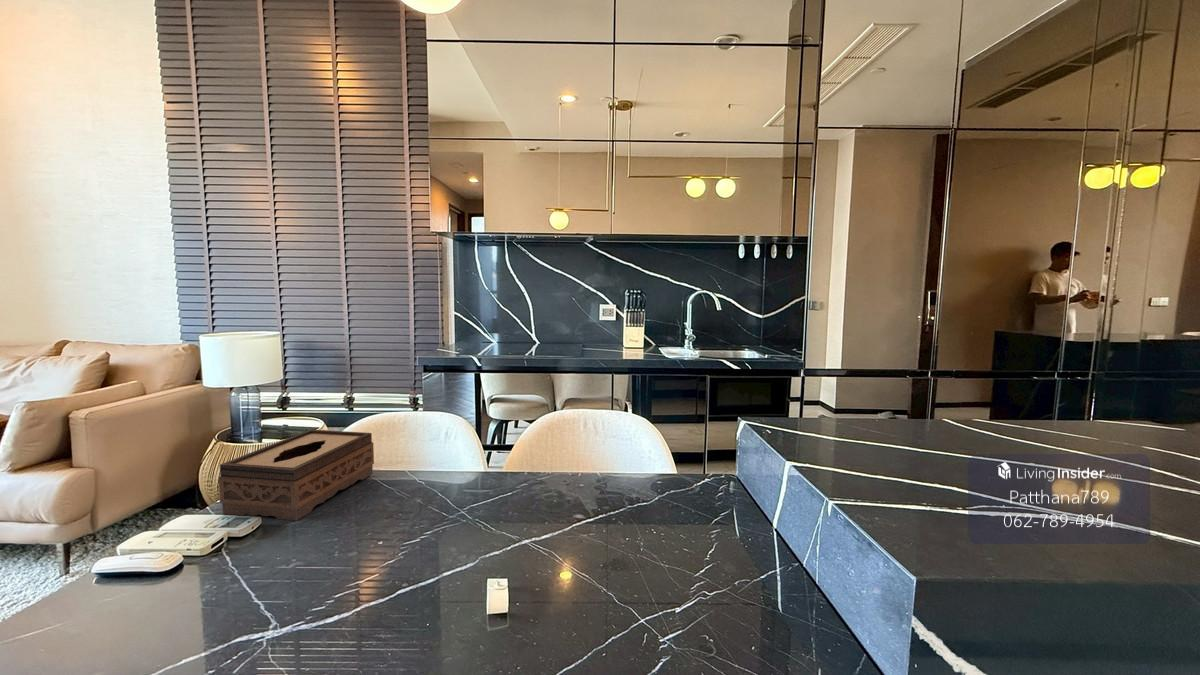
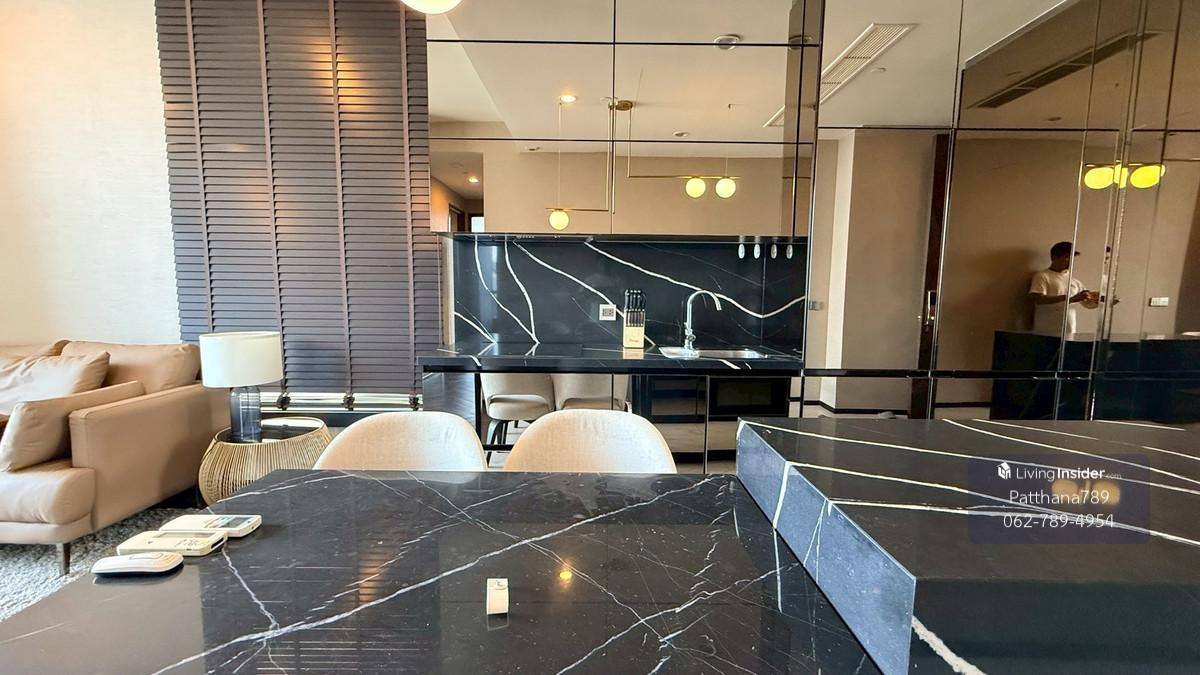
- tissue box [217,428,375,521]
